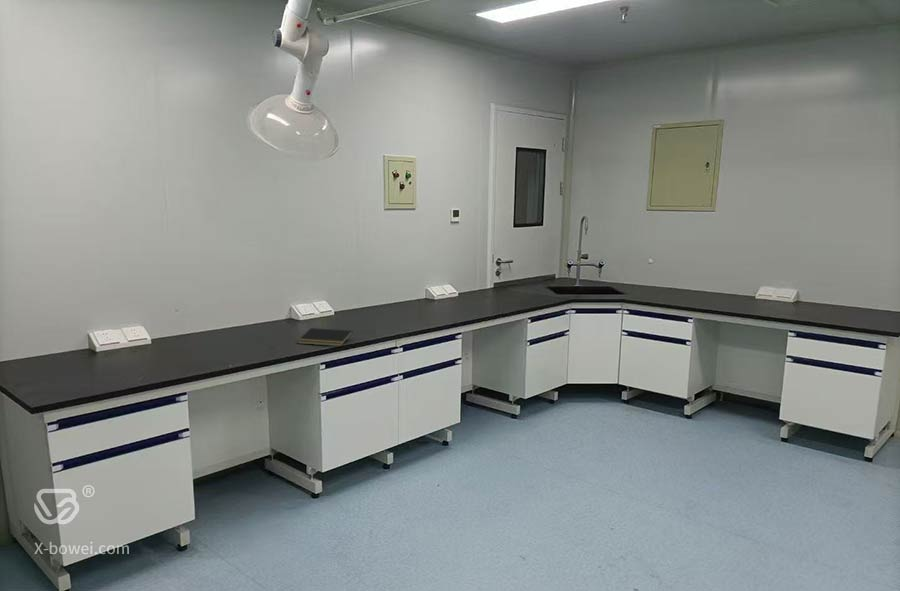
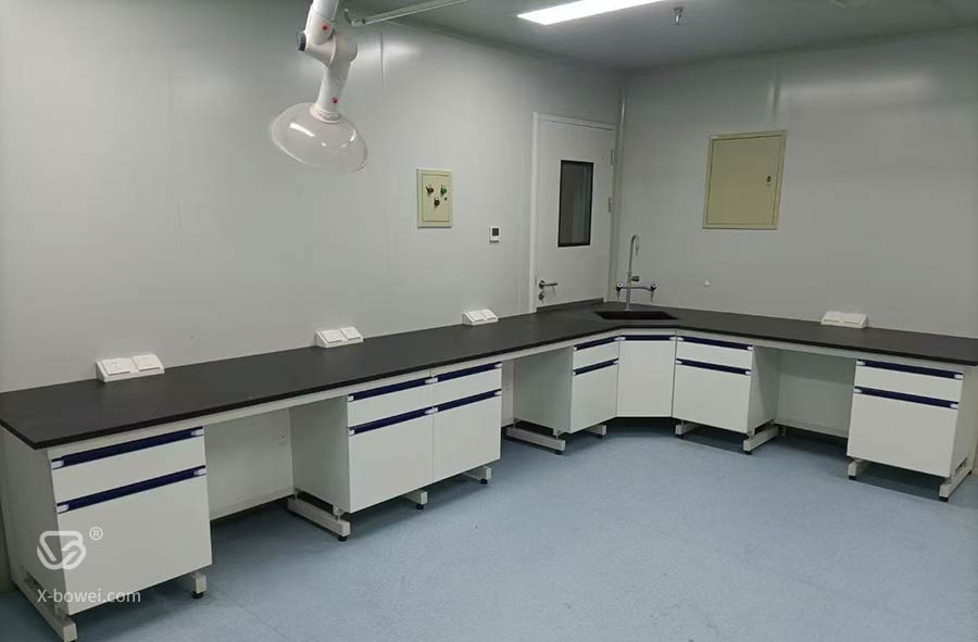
- notepad [297,327,353,347]
